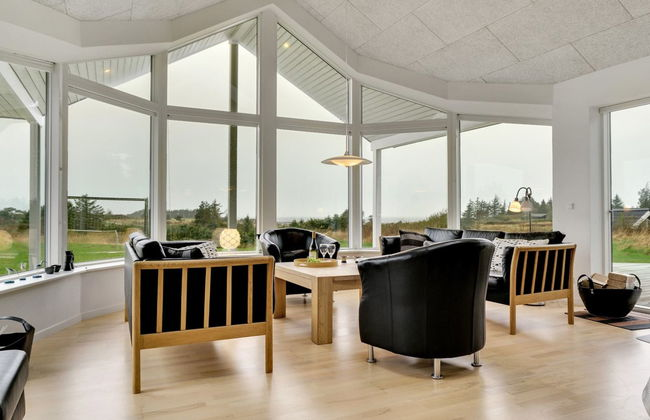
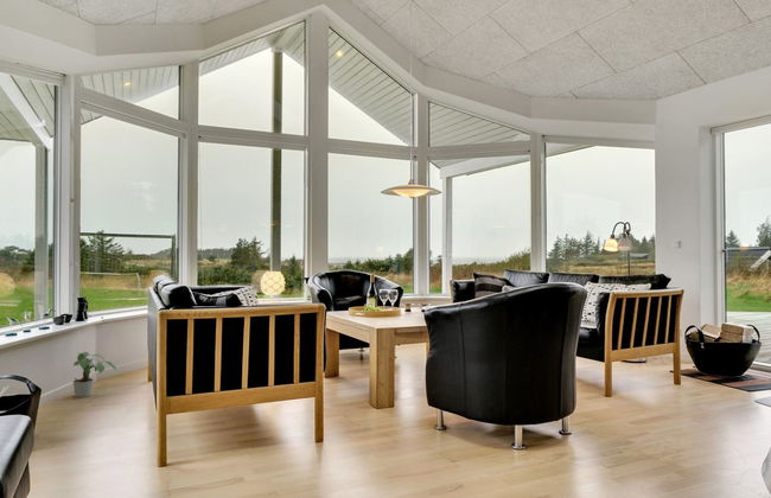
+ potted plant [72,351,117,398]
